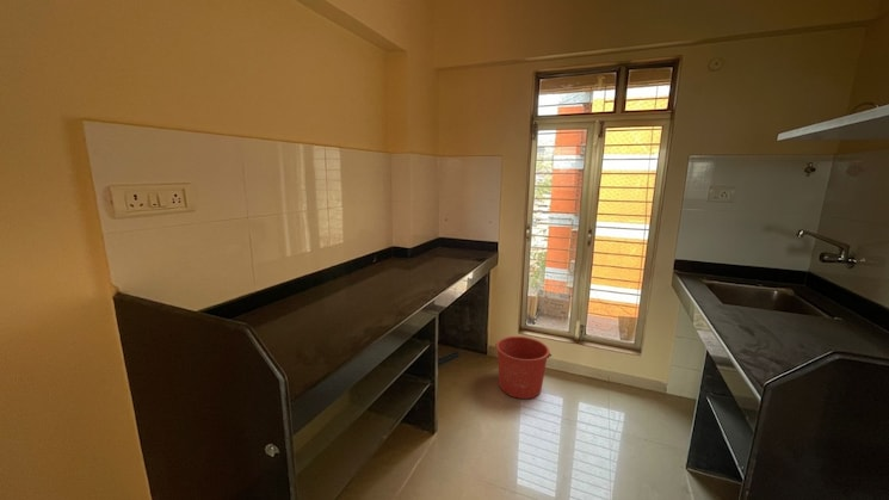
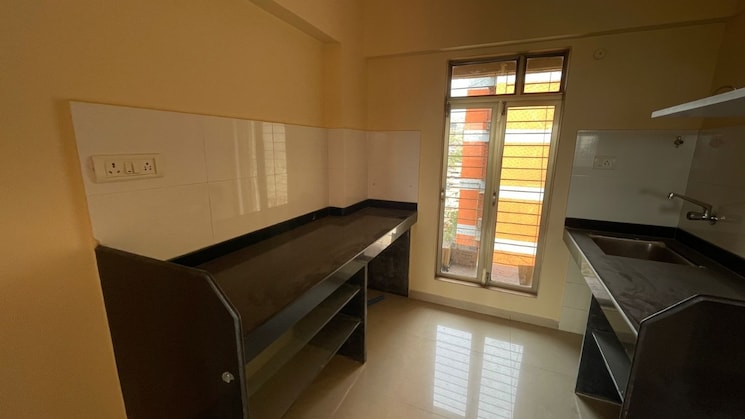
- bucket [494,335,552,400]
